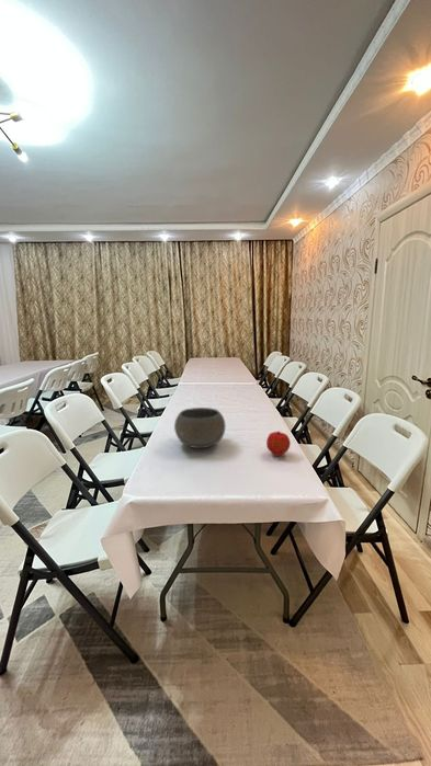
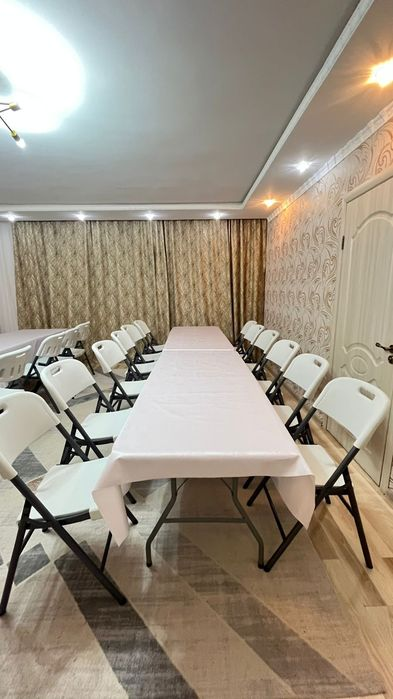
- fruit [265,430,292,457]
- bowl [173,407,227,449]
